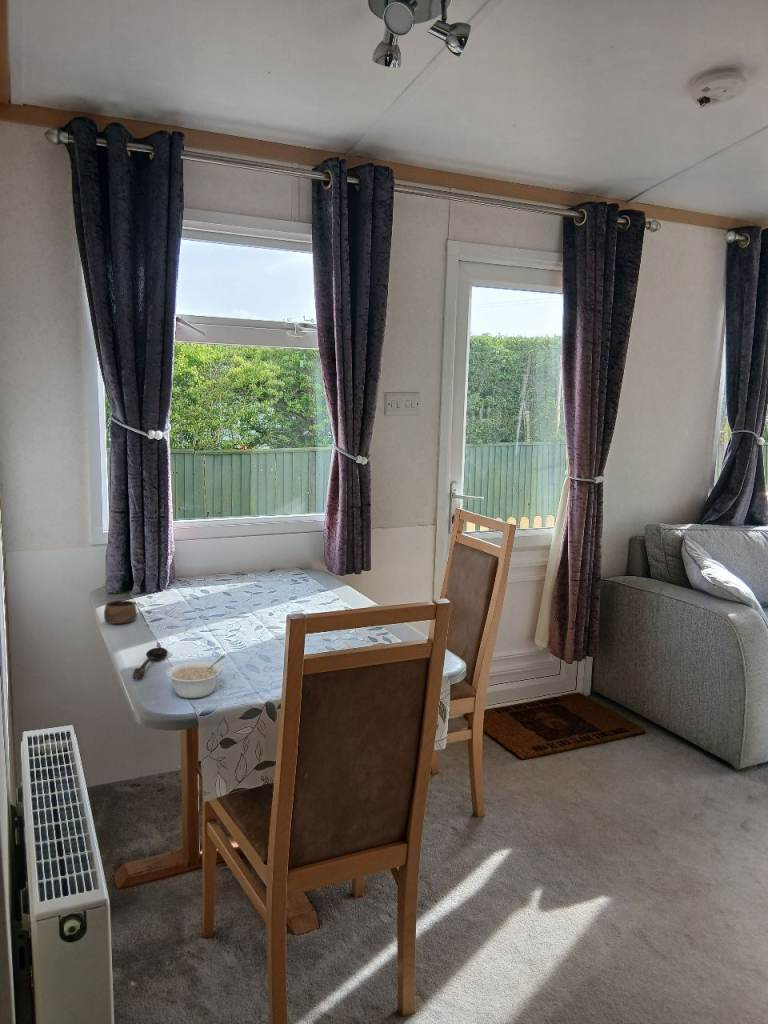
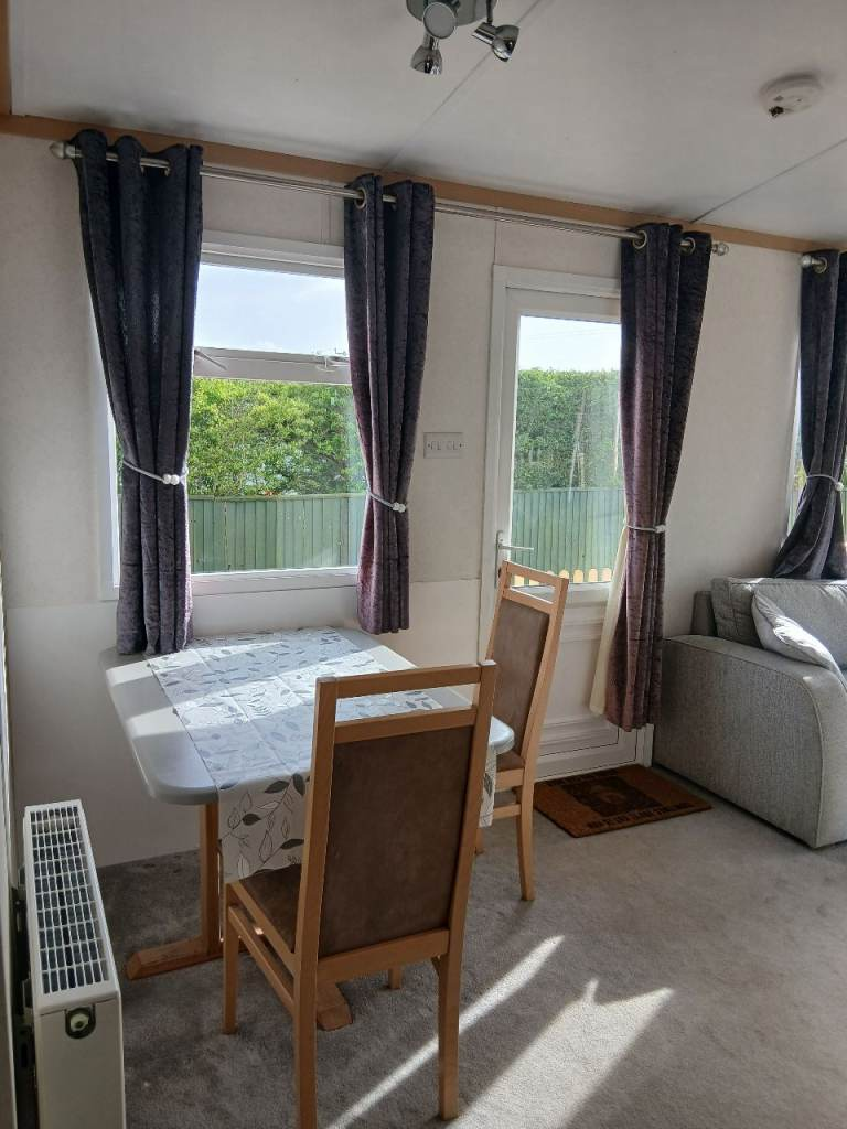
- legume [165,655,226,699]
- cup [103,597,138,625]
- spoon [132,647,169,680]
